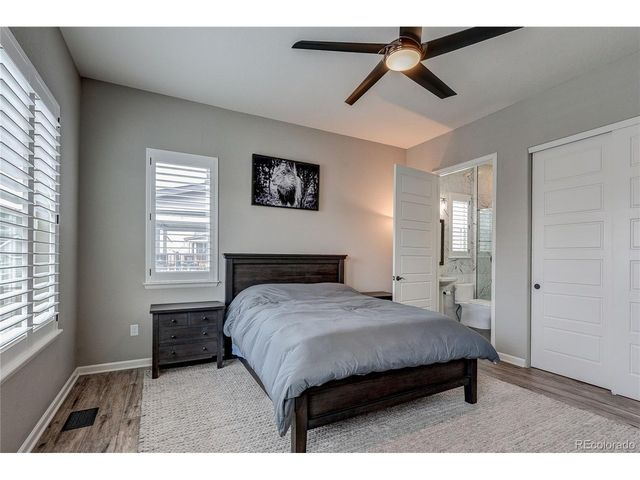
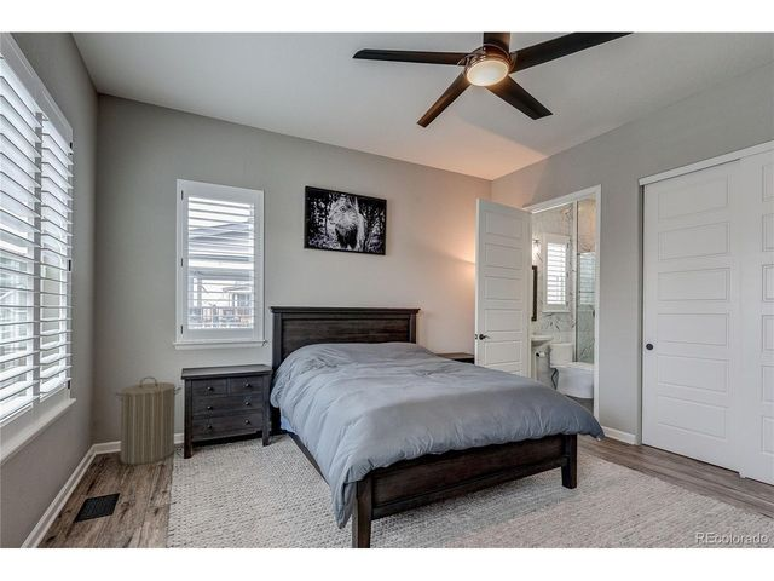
+ laundry hamper [114,375,183,466]
